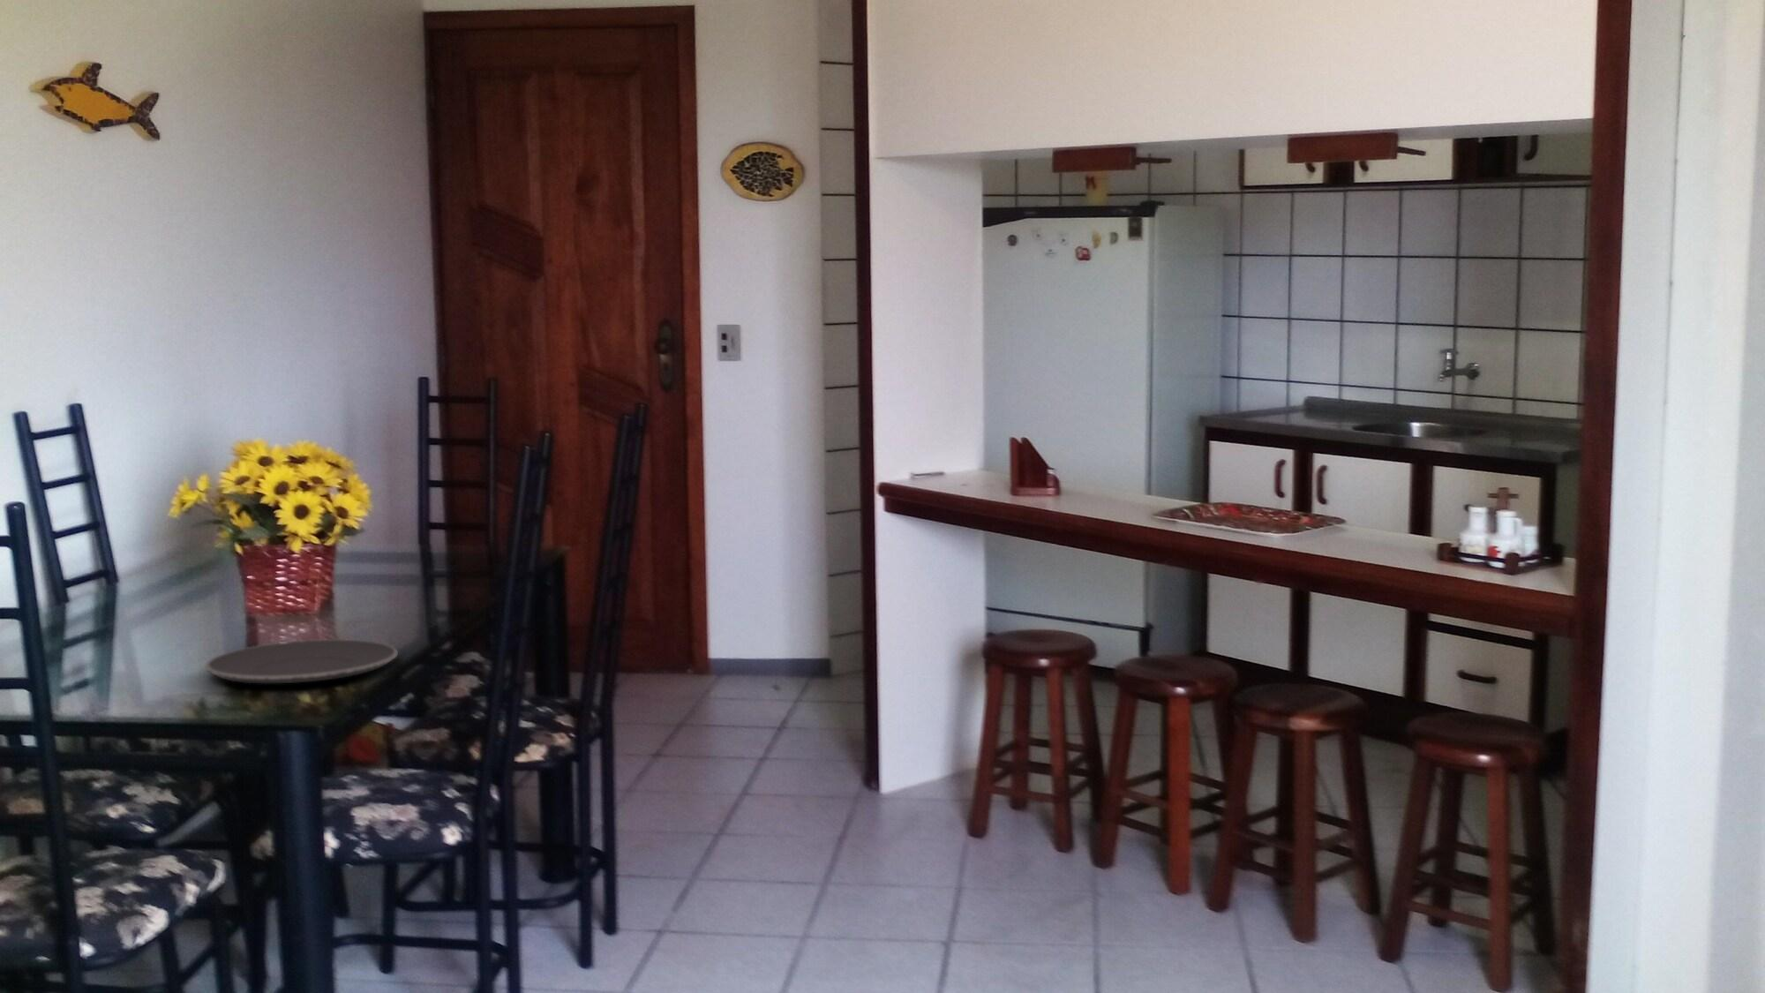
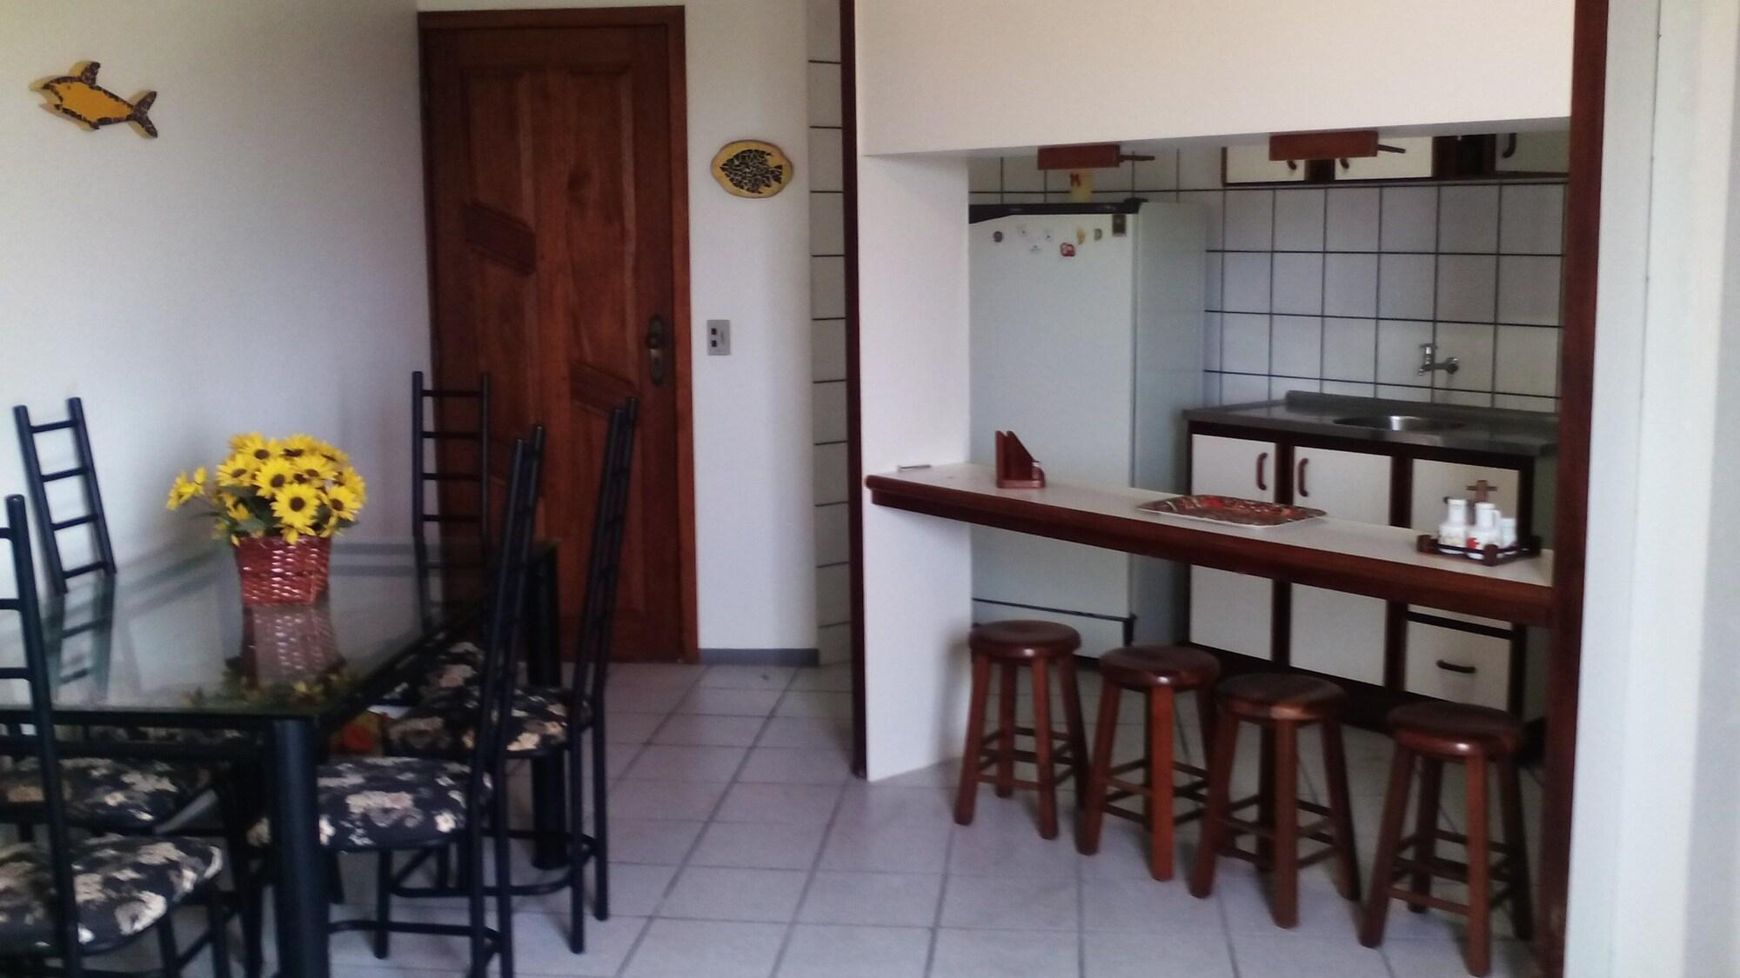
- plate [204,638,399,684]
